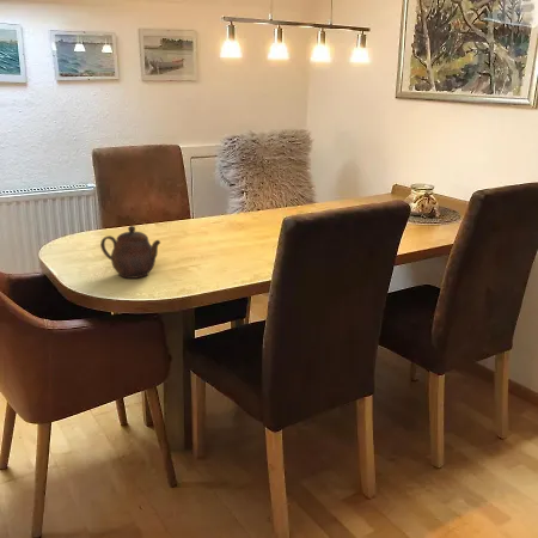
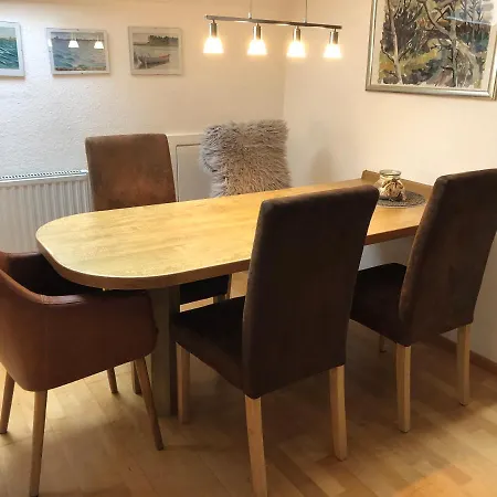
- teapot [99,225,161,280]
